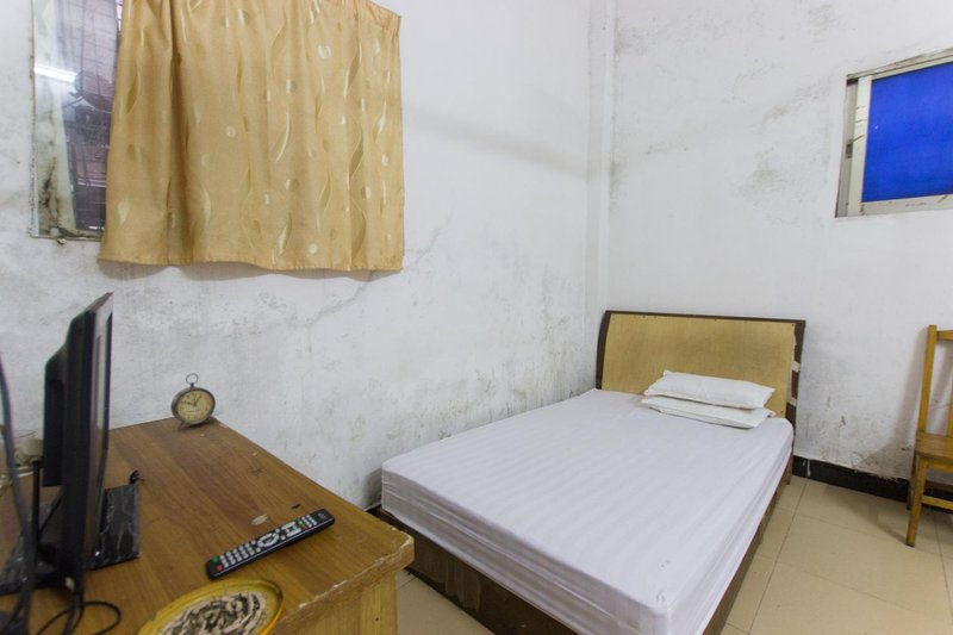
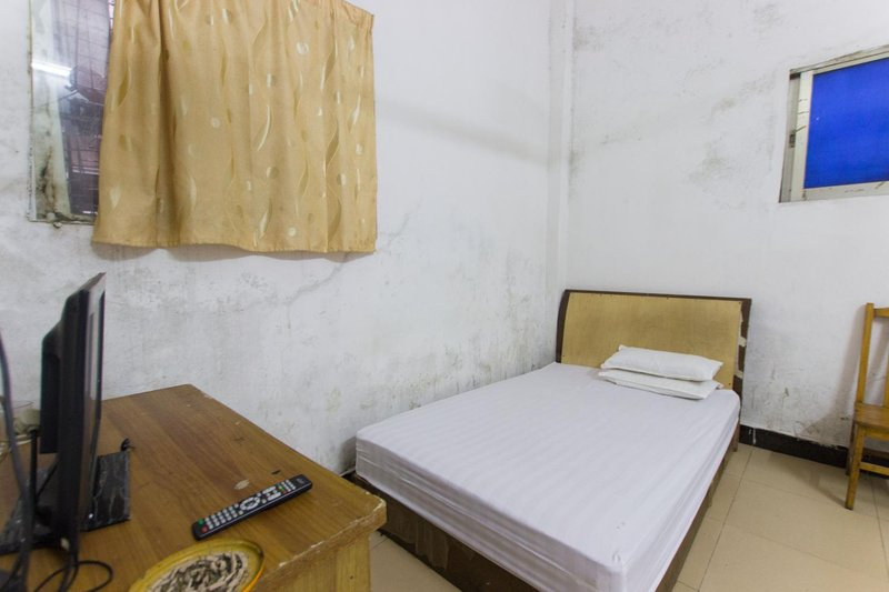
- alarm clock [169,373,217,431]
